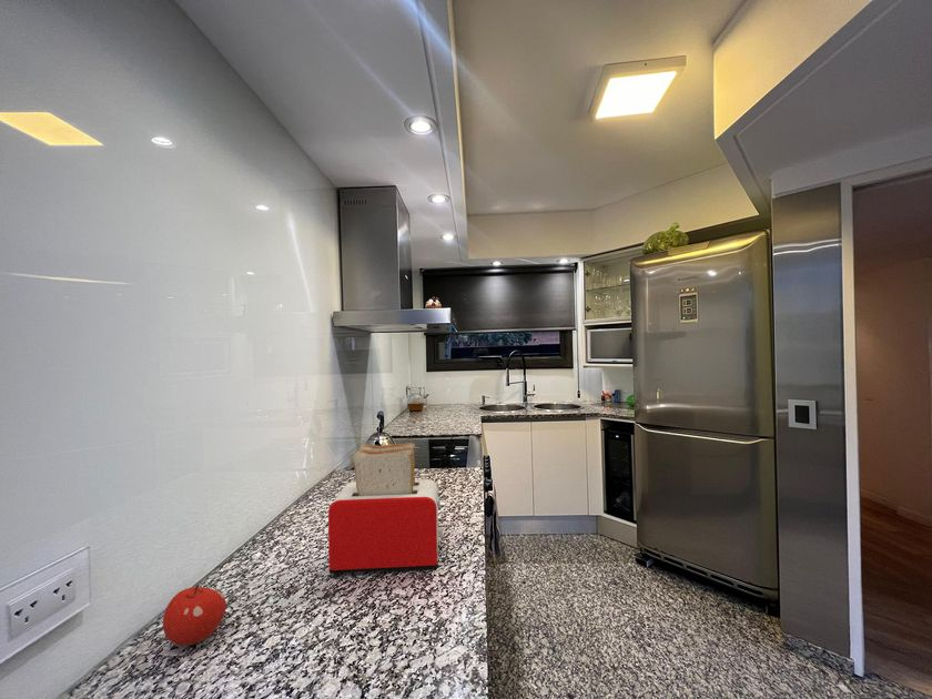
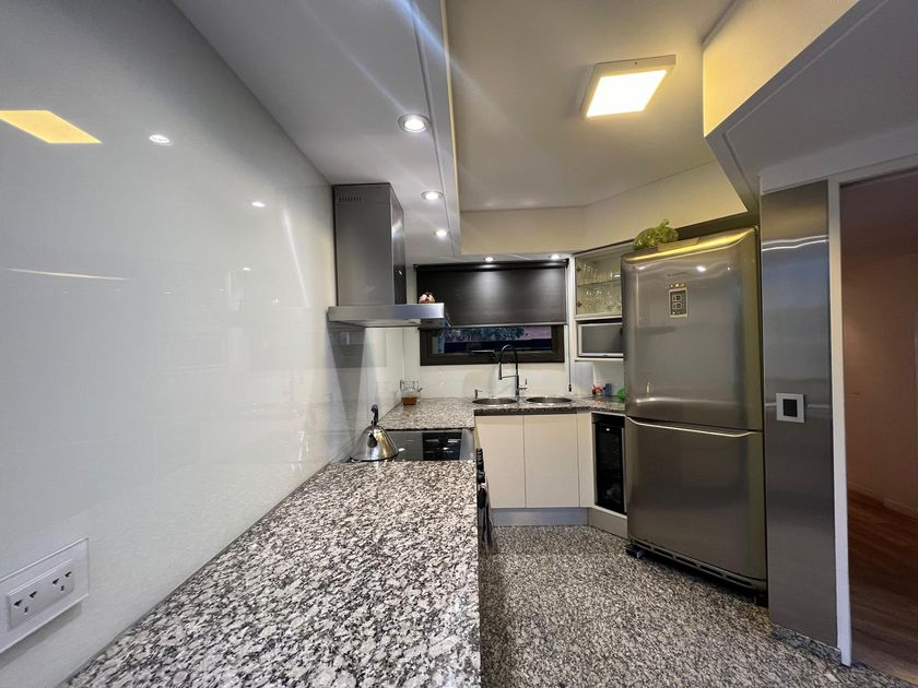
- fruit [162,584,227,647]
- toaster [327,442,447,576]
